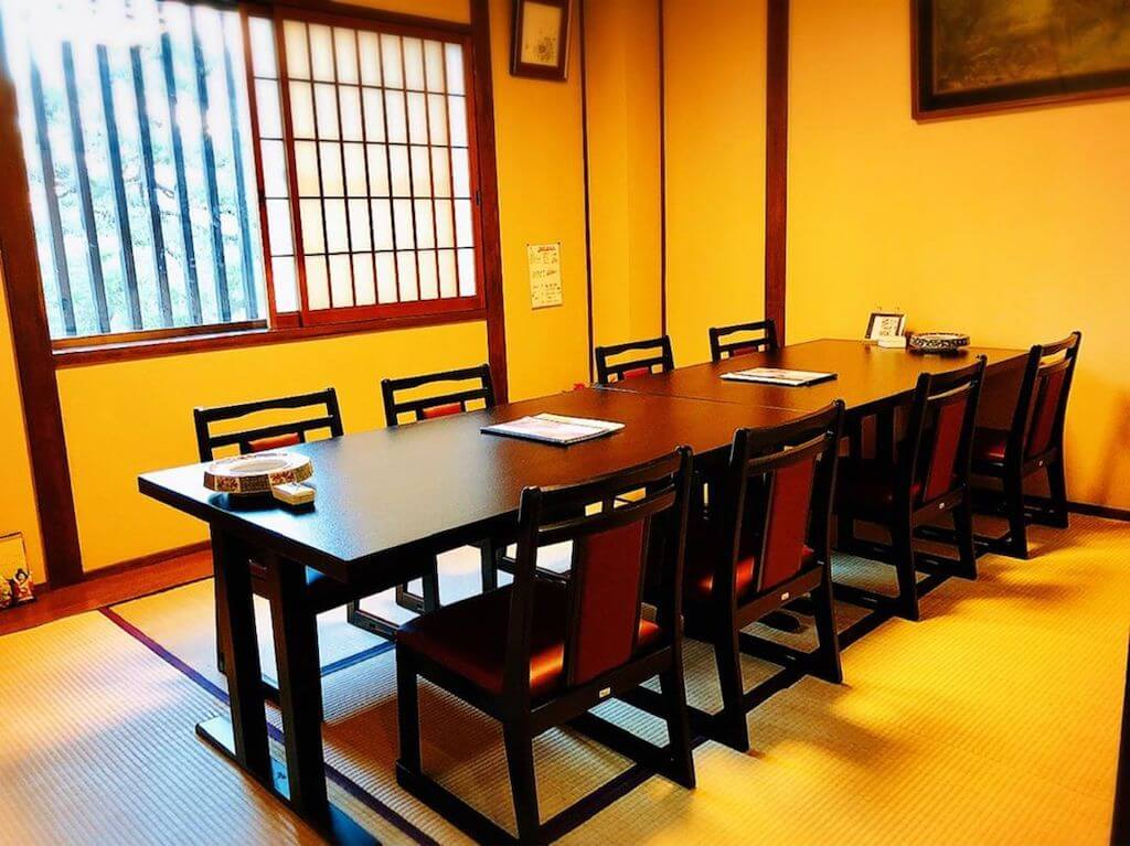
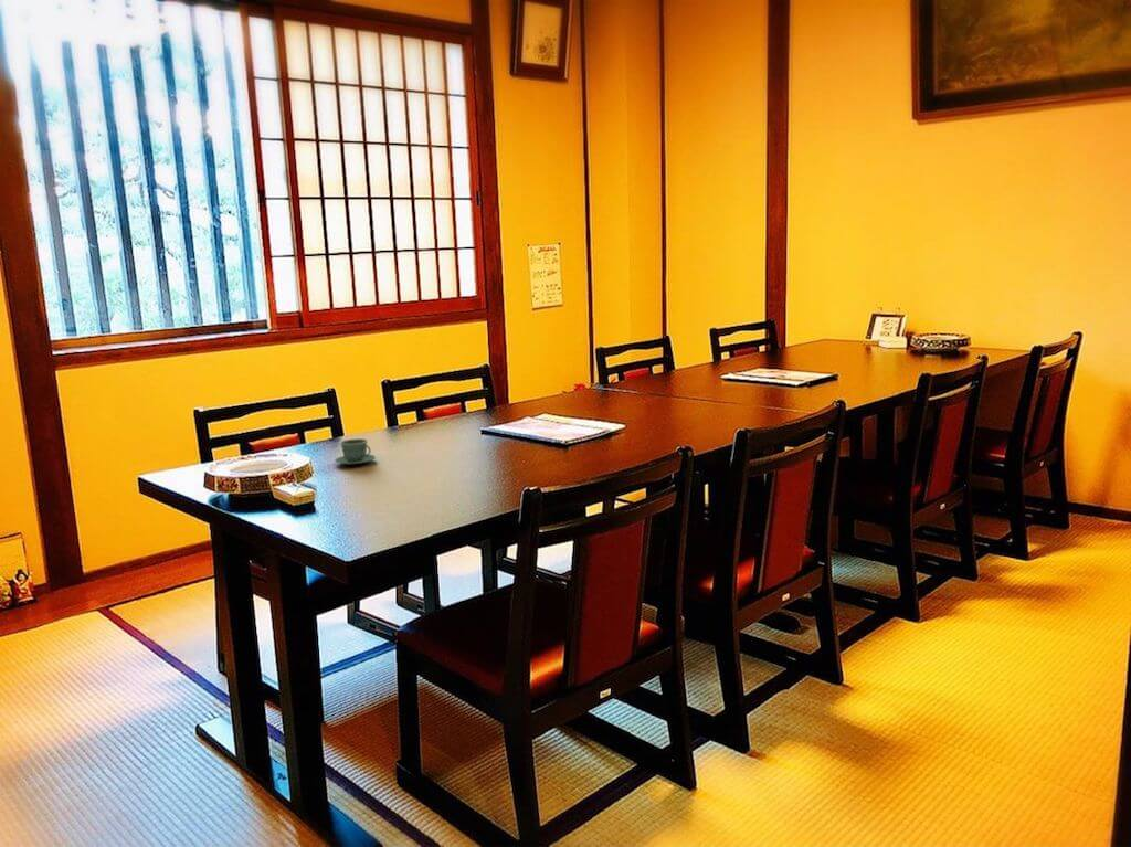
+ teacup [334,437,377,465]
